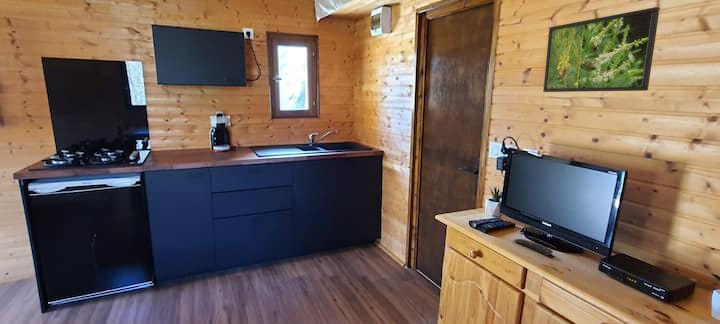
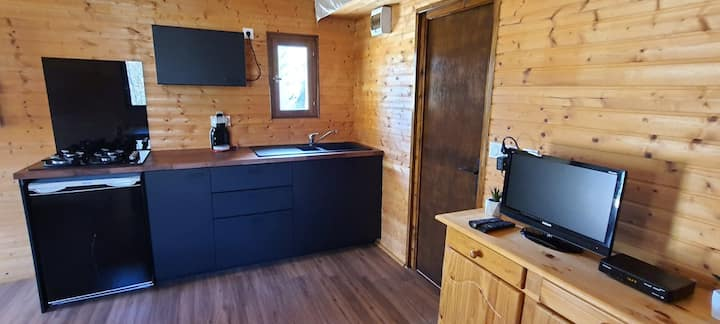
- remote control [513,238,554,256]
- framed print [542,6,661,93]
